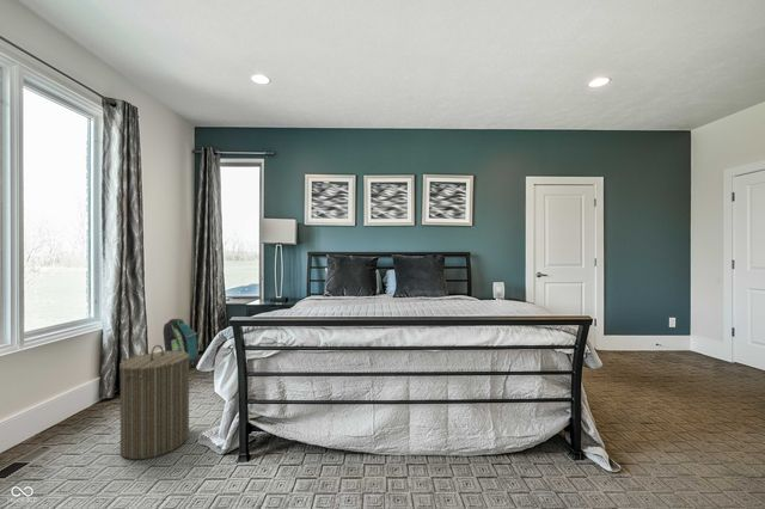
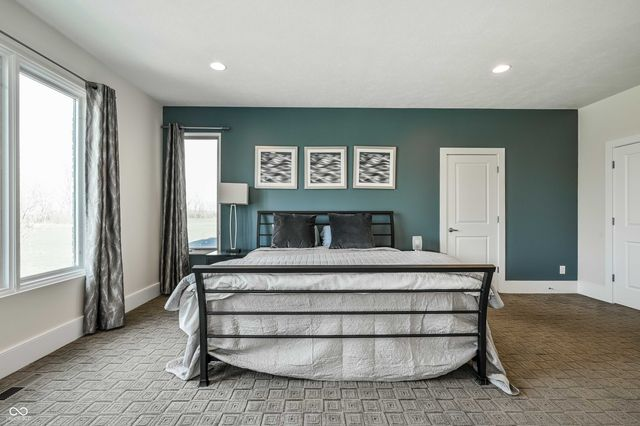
- backpack [163,318,200,369]
- laundry hamper [118,344,190,460]
